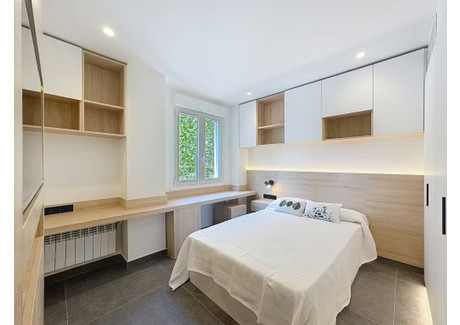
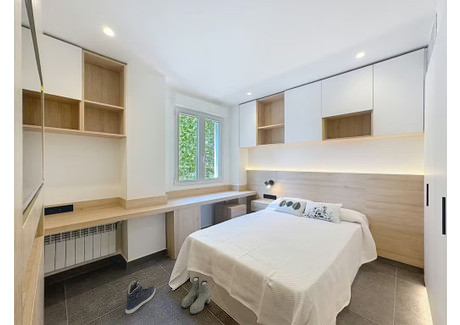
+ sneaker [125,279,156,315]
+ boots [181,276,211,315]
